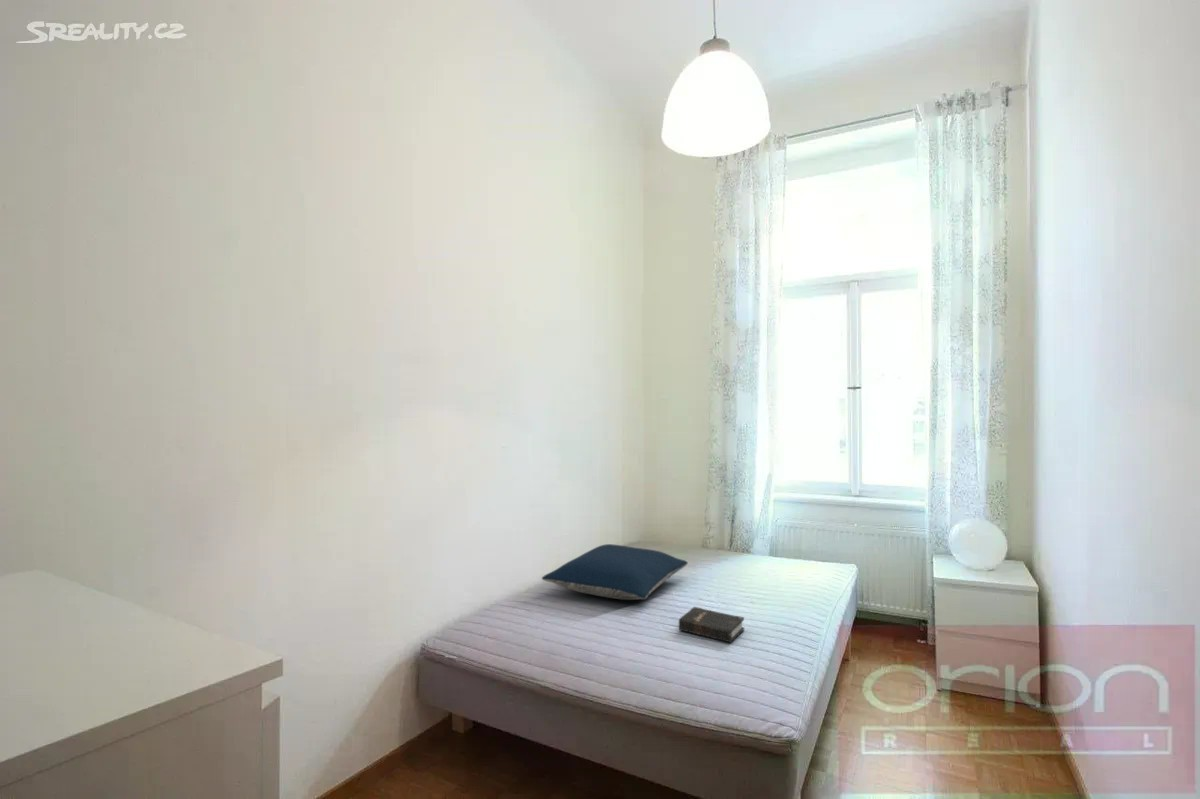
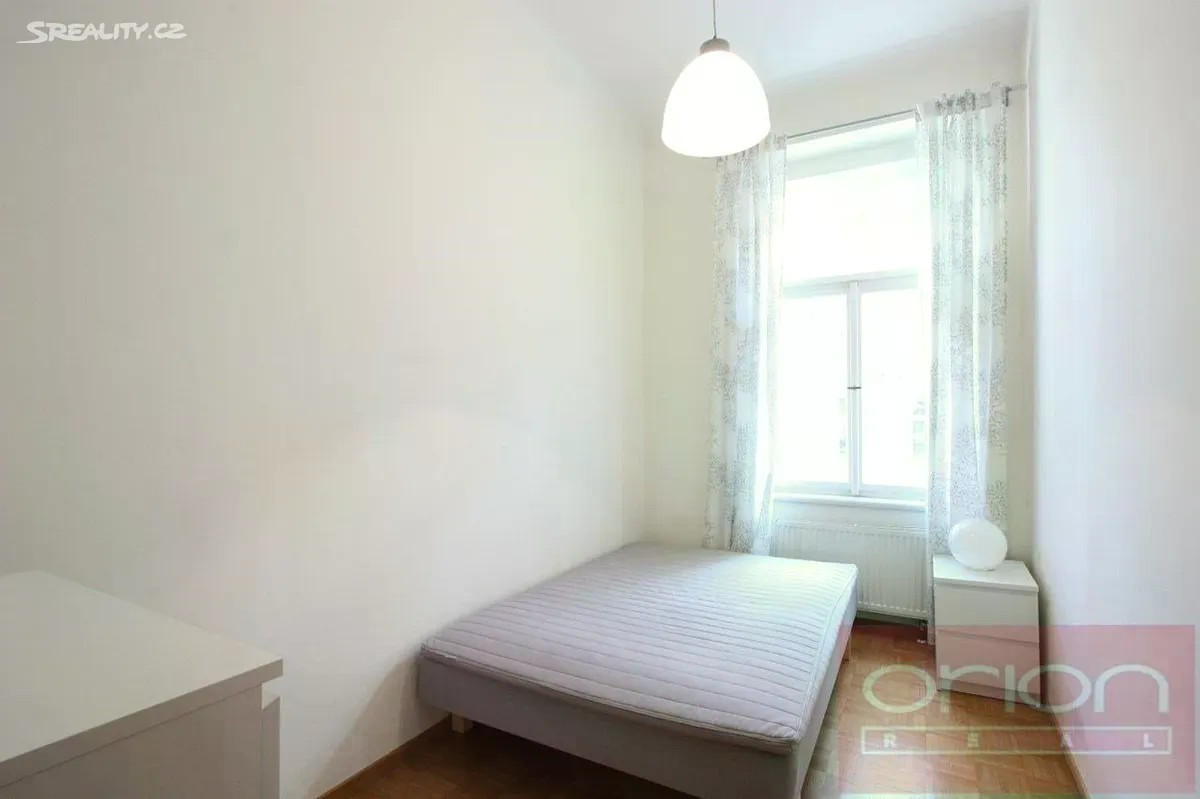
- hardback book [678,606,745,644]
- pillow [541,543,689,601]
